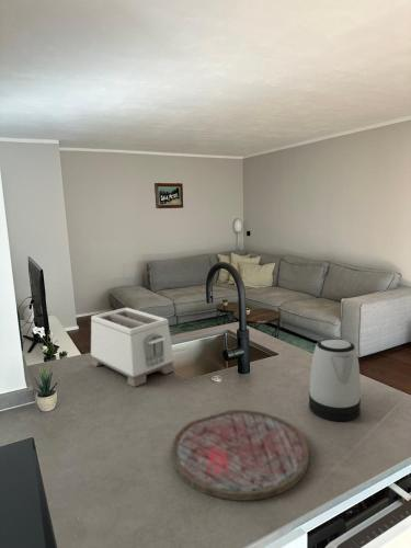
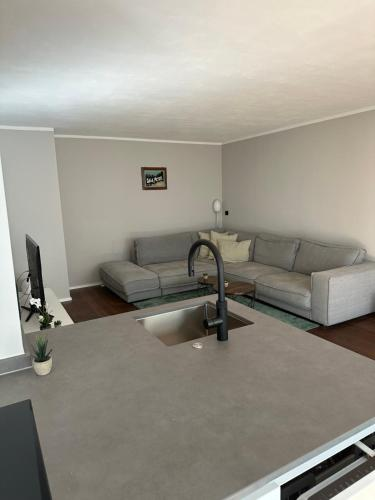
- toaster [90,307,176,388]
- cutting board [171,409,310,502]
- kettle [308,338,362,422]
